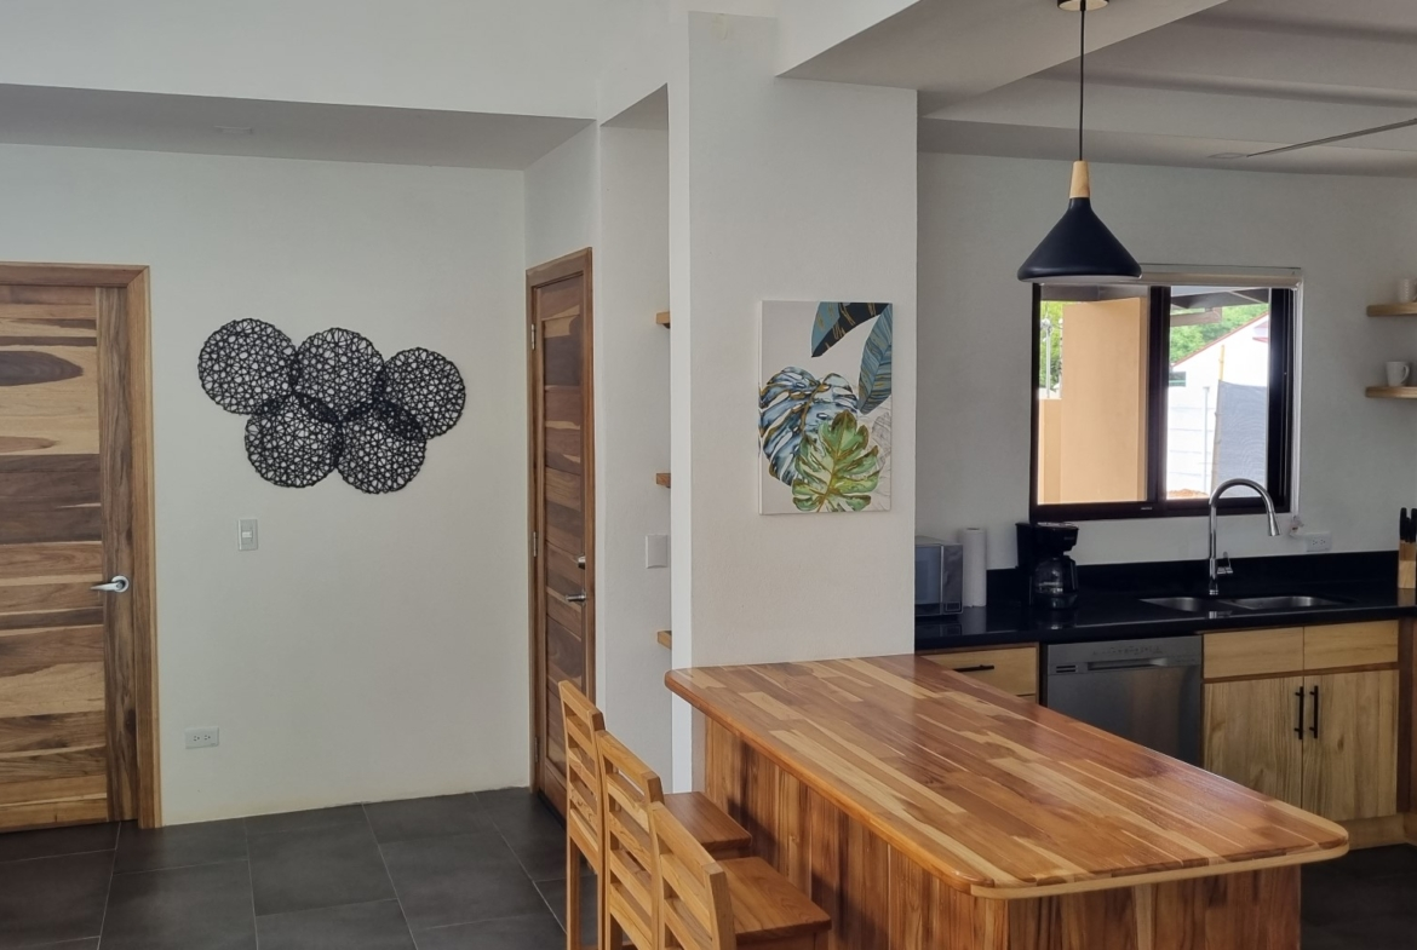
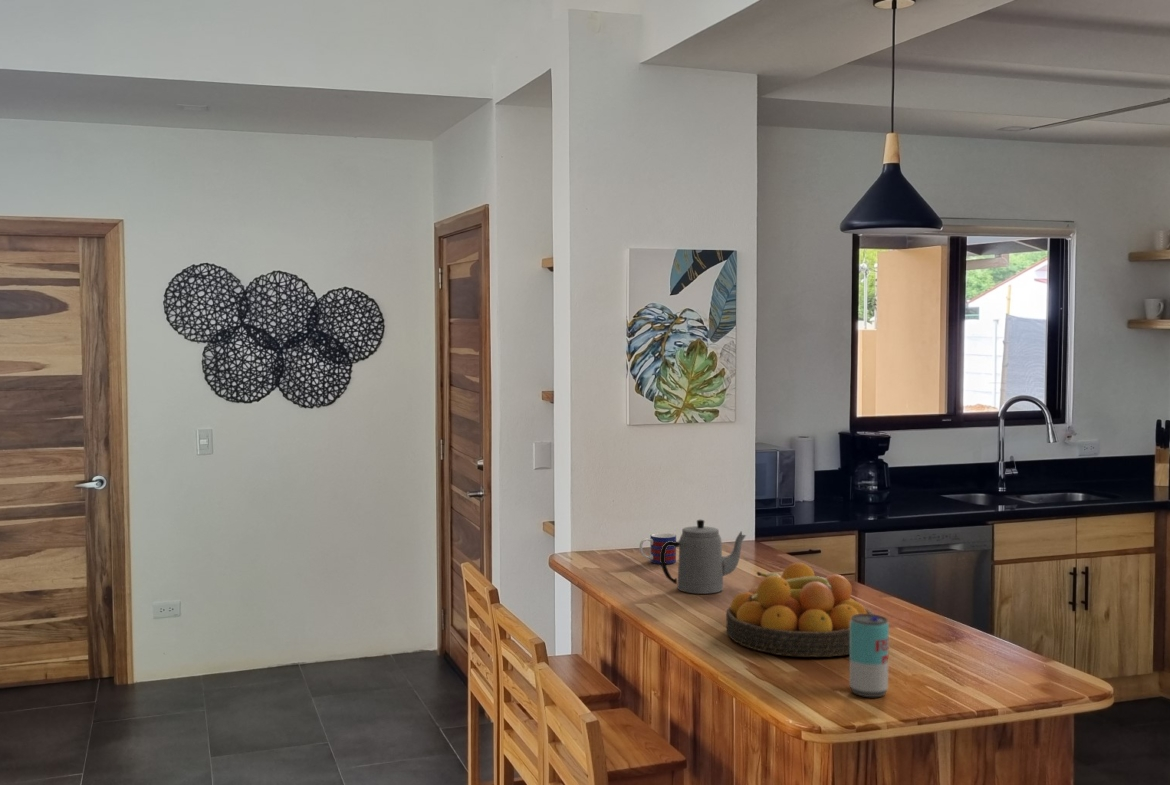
+ teapot [660,519,747,595]
+ beverage can [848,614,890,698]
+ fruit bowl [725,562,876,658]
+ mug [639,532,677,565]
